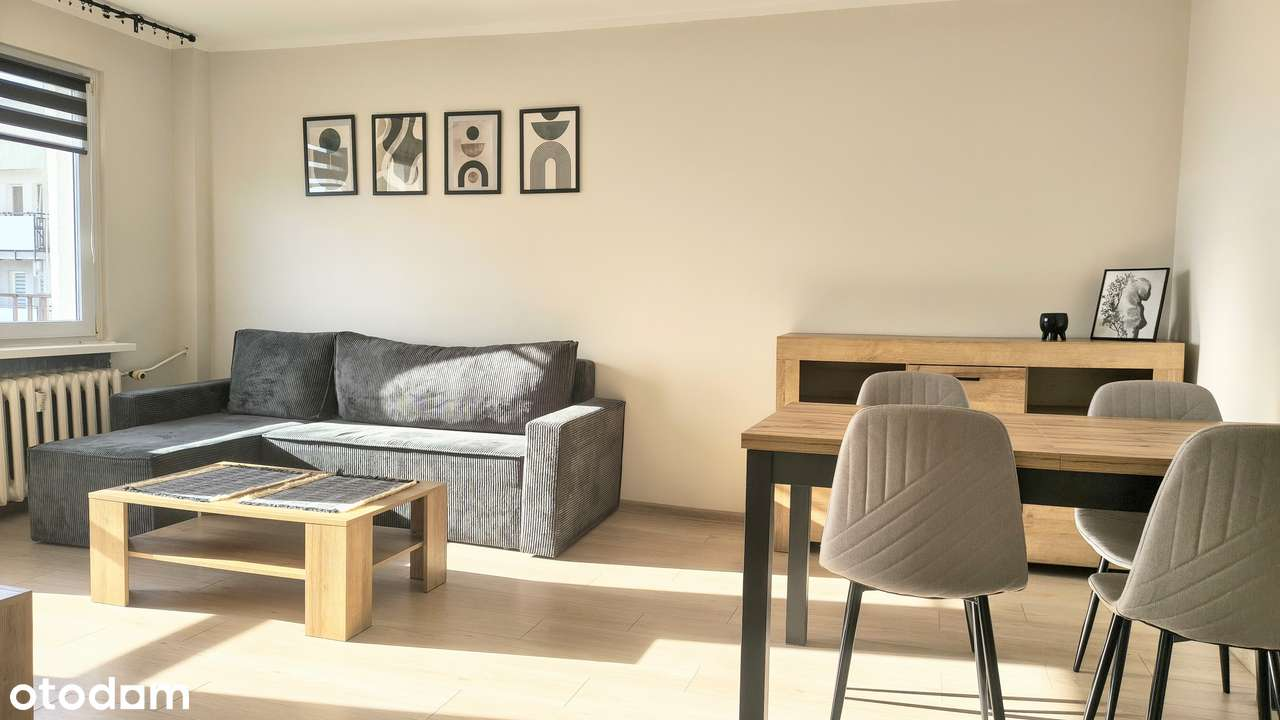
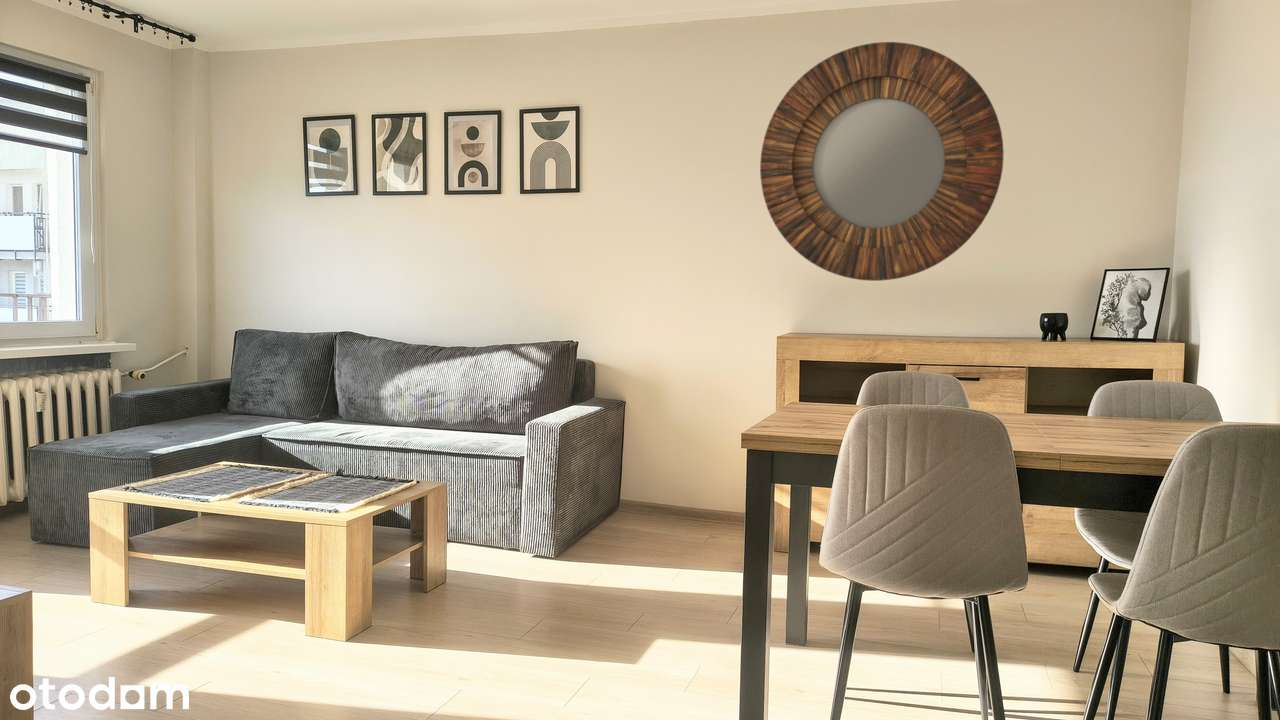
+ home mirror [759,41,1004,282]
